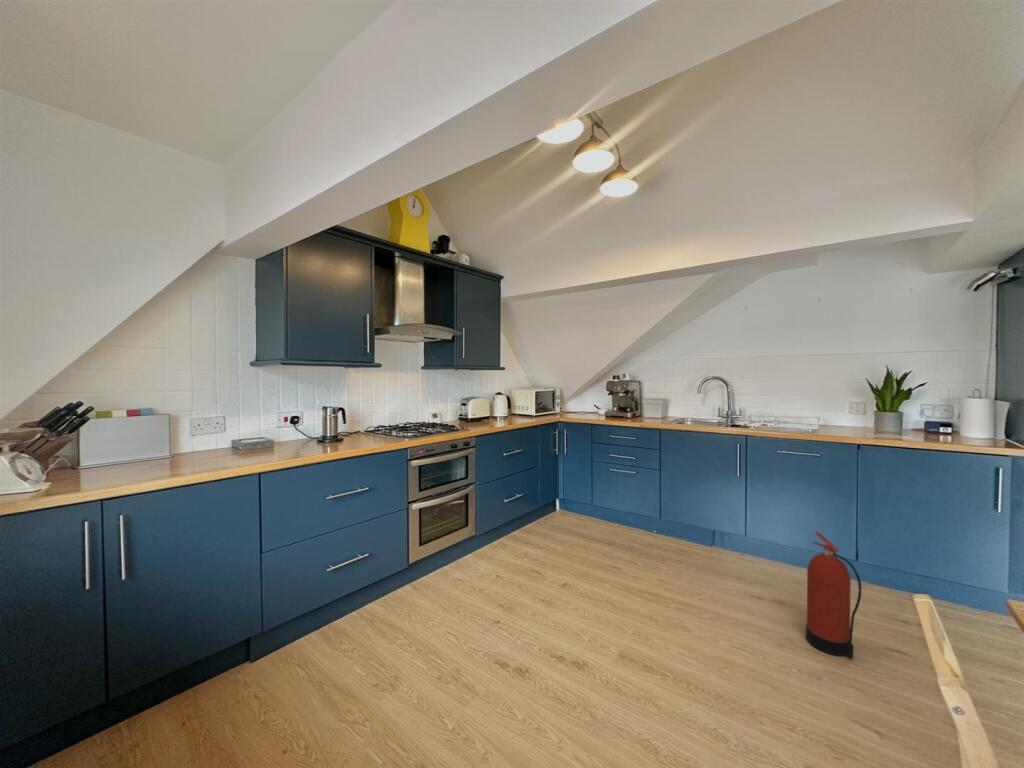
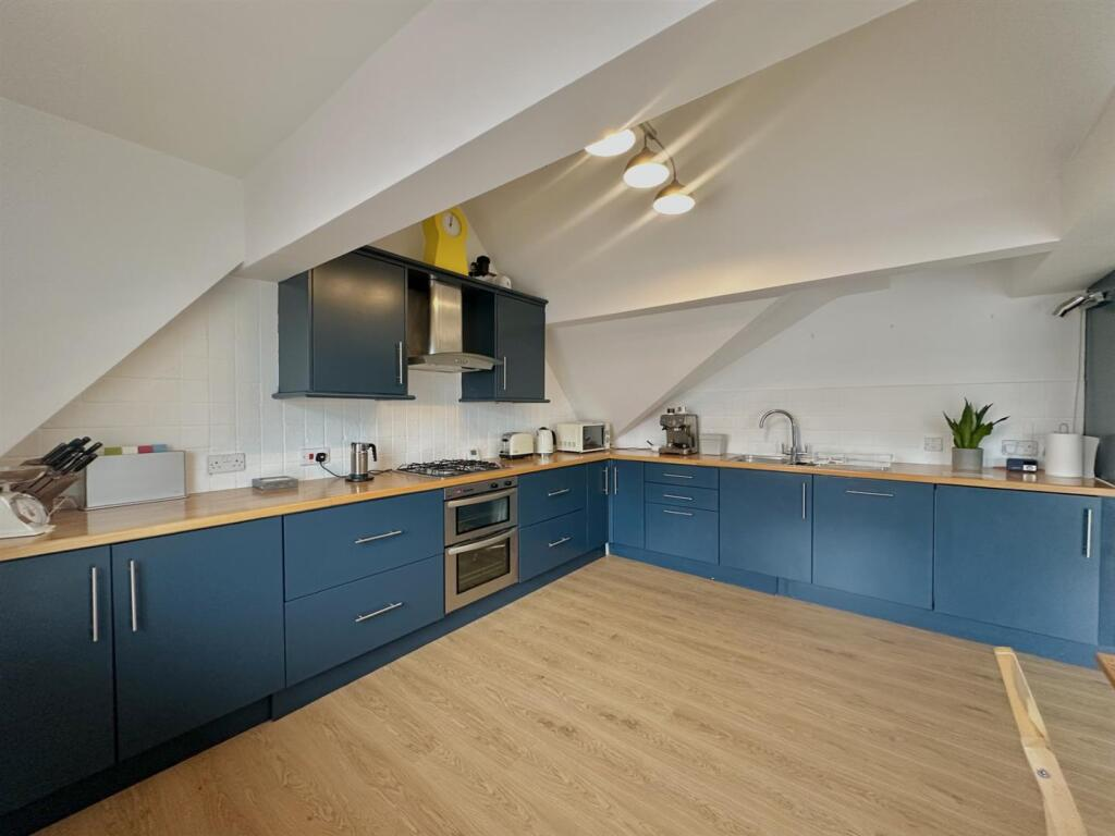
- fire extinguisher [805,530,863,659]
